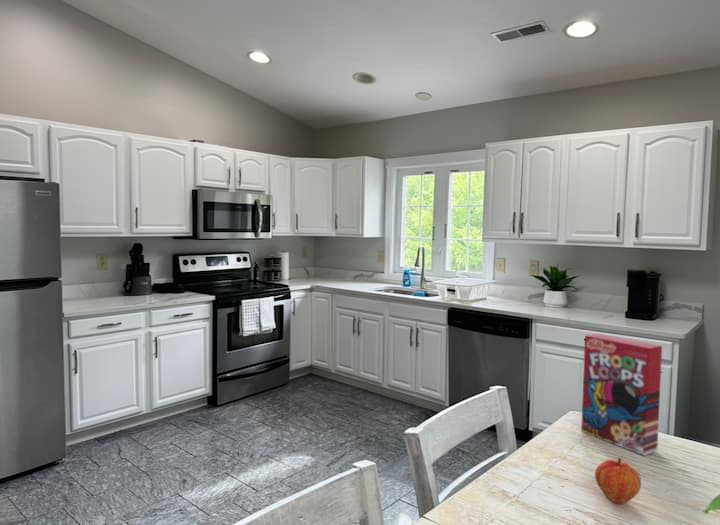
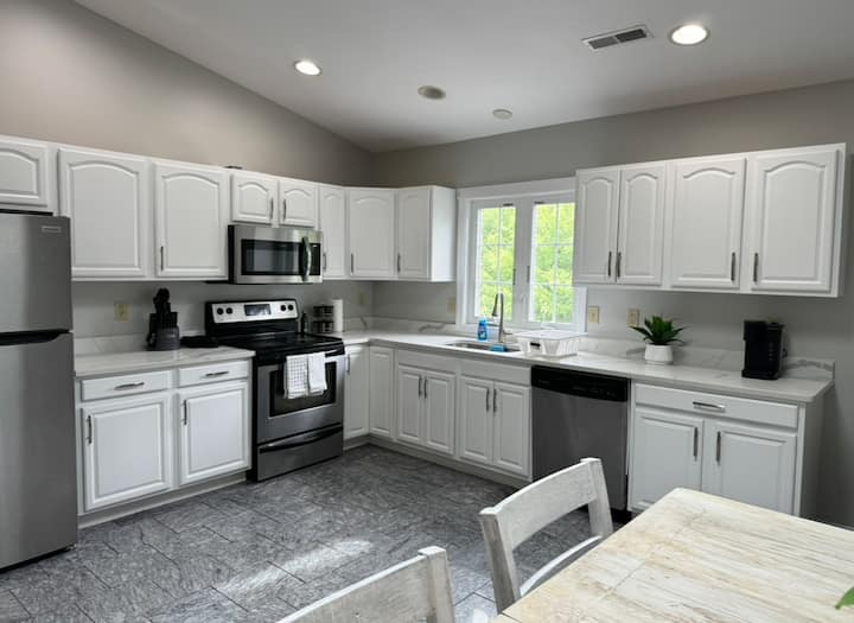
- fruit [594,456,642,505]
- cereal box [580,333,663,456]
